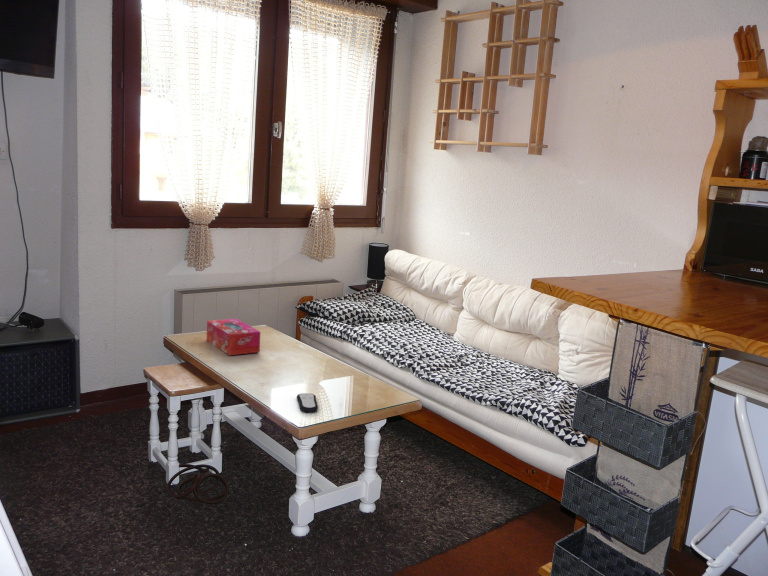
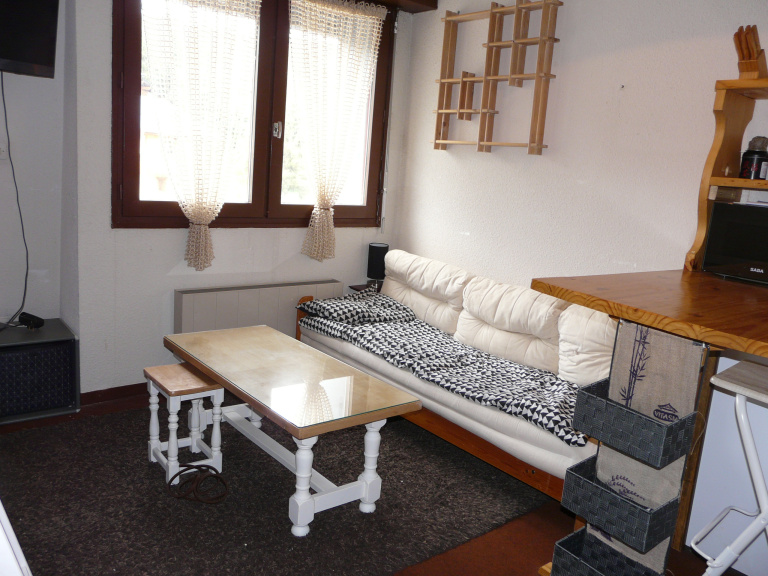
- tissue box [206,318,261,356]
- remote control [296,393,319,413]
